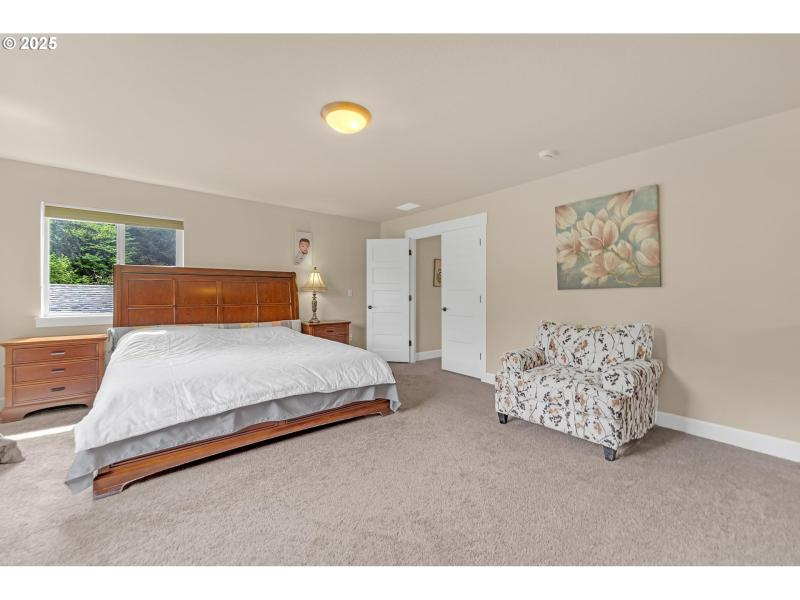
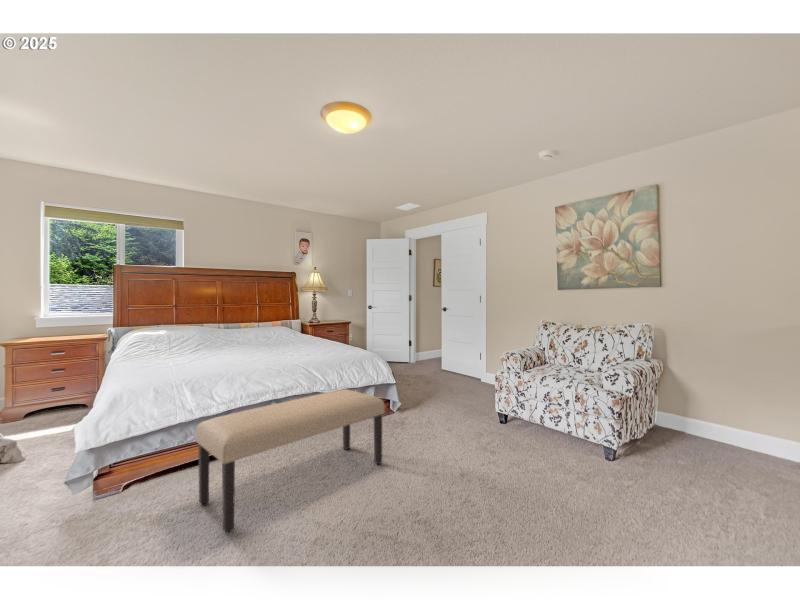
+ bench [194,388,386,534]
